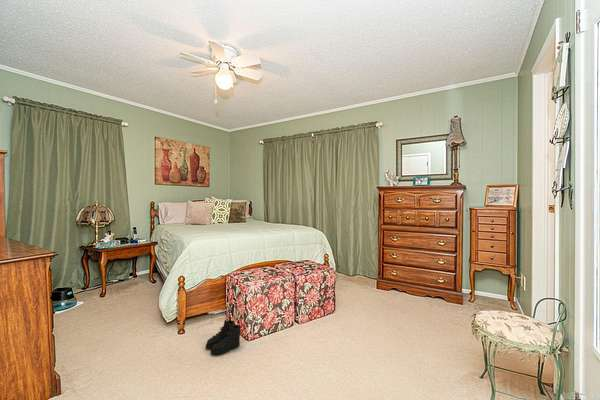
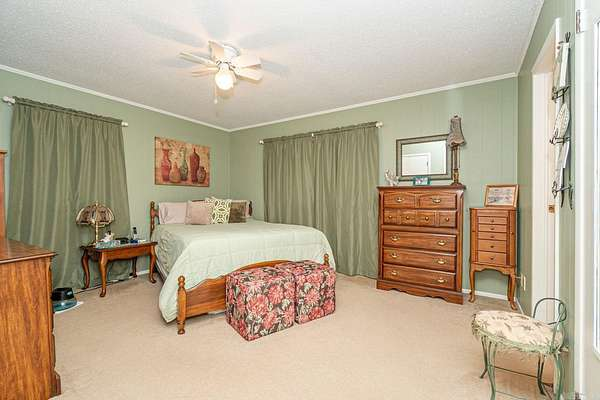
- boots [205,319,242,356]
